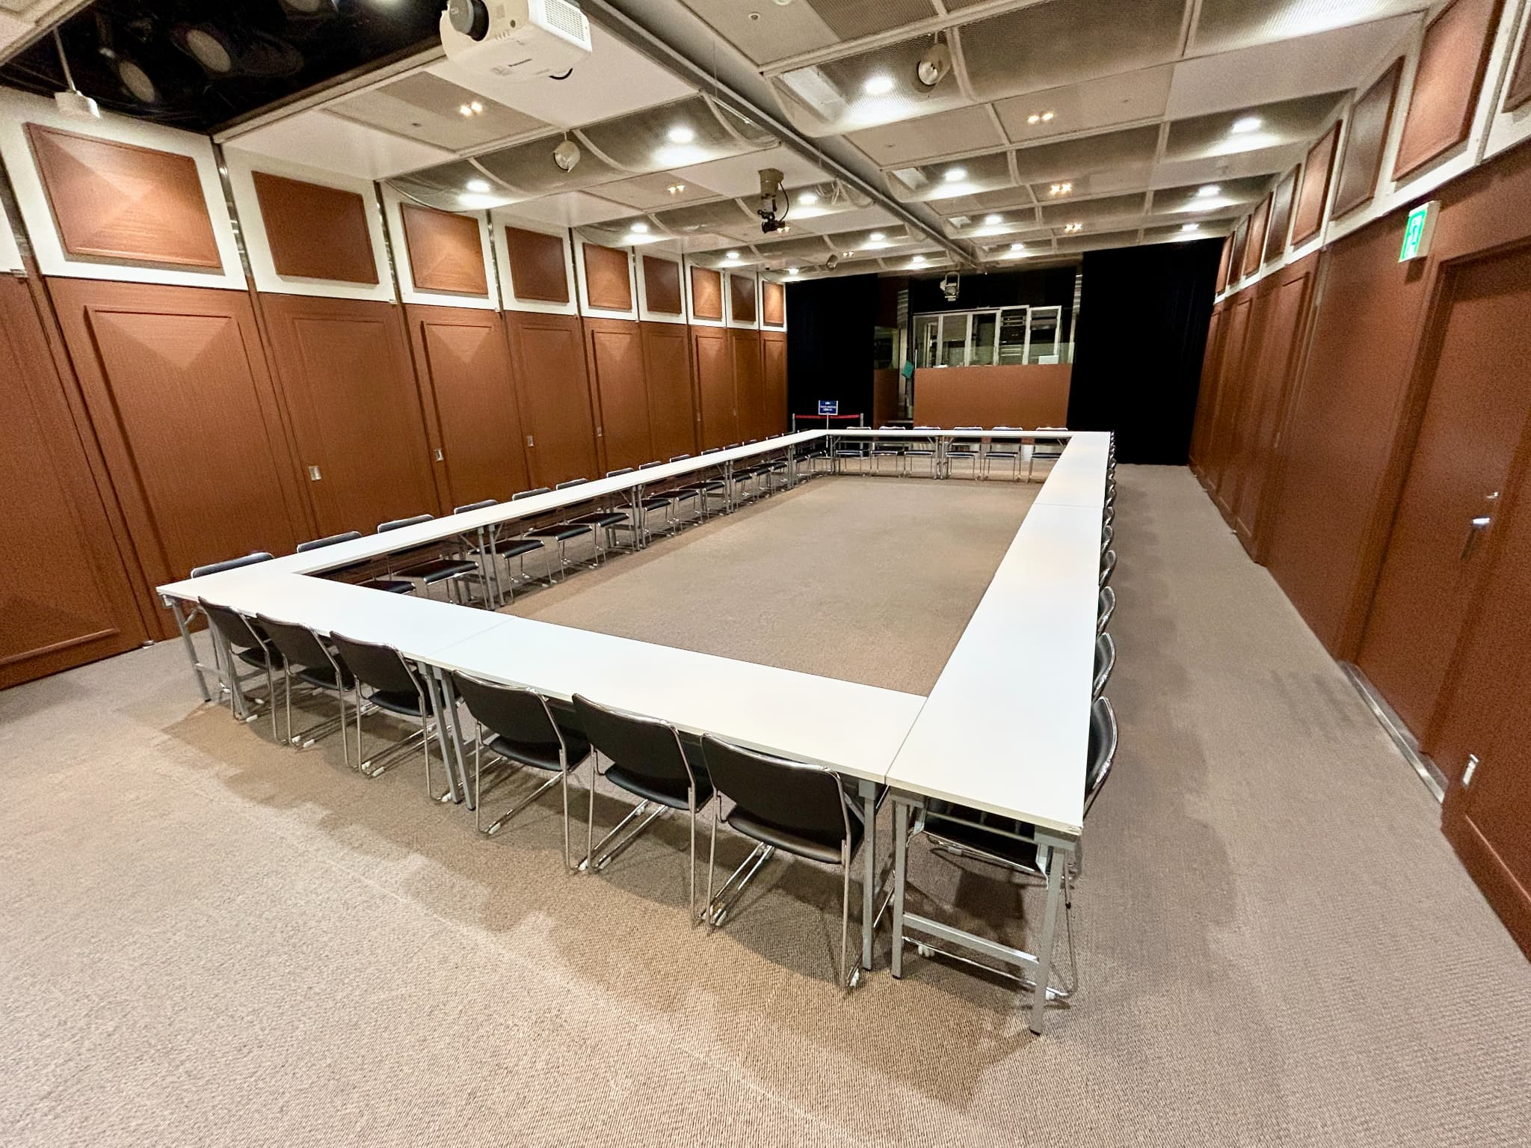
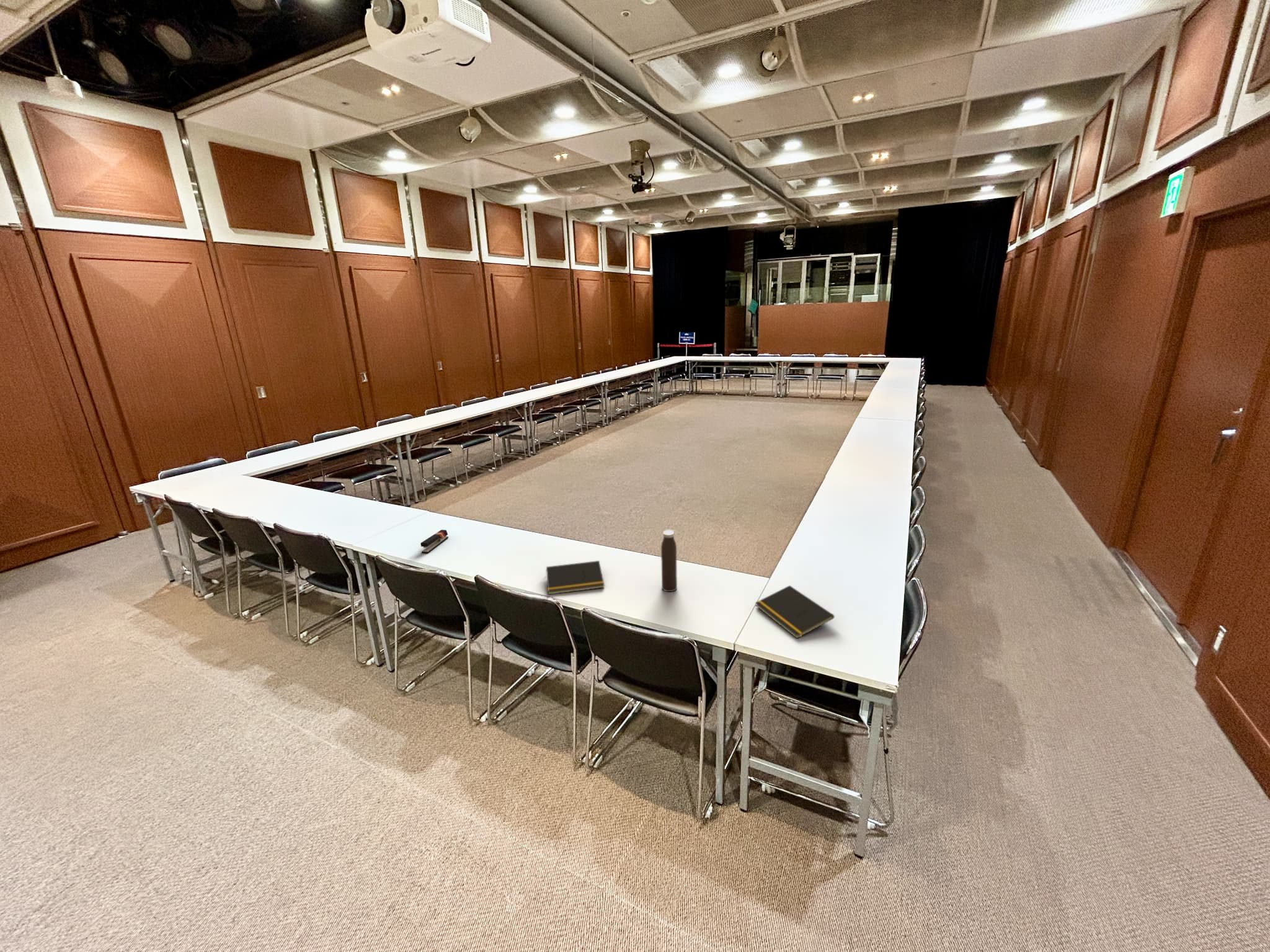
+ notepad [755,585,835,639]
+ notepad [545,560,605,595]
+ water bottle [660,529,678,592]
+ stapler [420,529,449,554]
